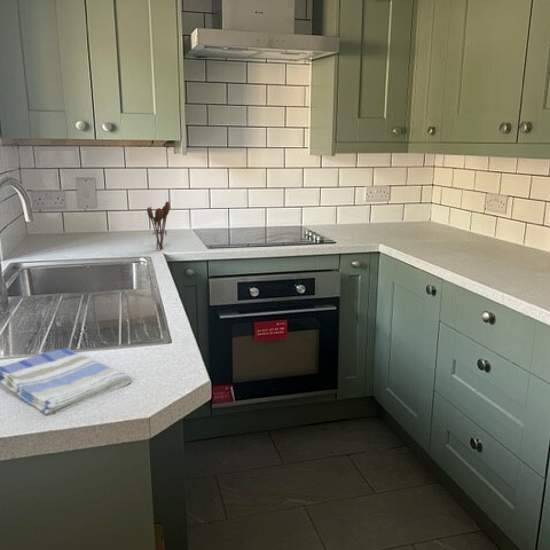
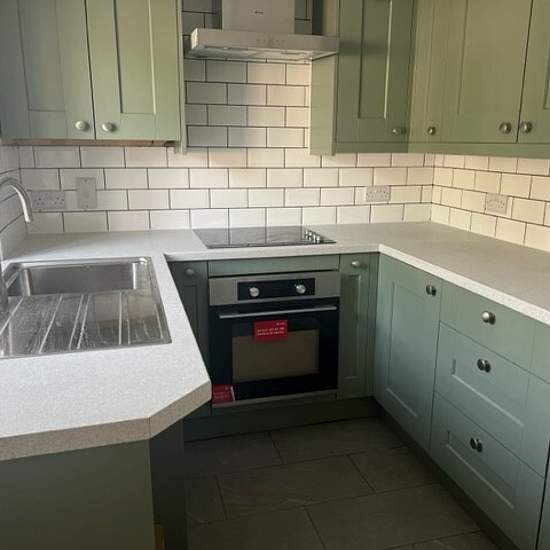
- dish towel [0,347,132,415]
- utensil holder [146,200,171,251]
